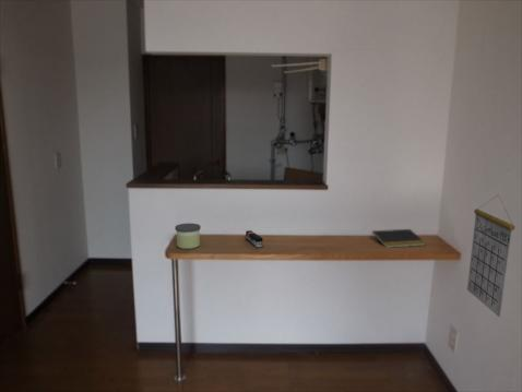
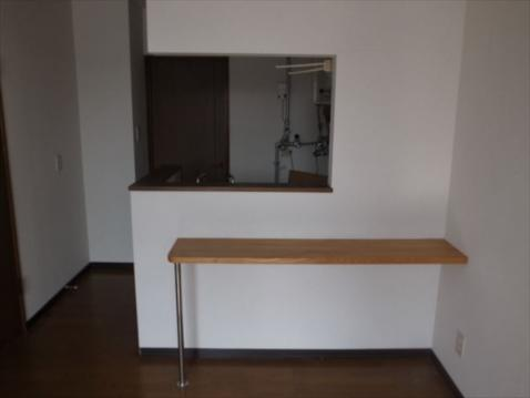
- candle [174,223,202,250]
- calendar [466,193,517,318]
- stapler [245,229,264,249]
- notepad [370,228,427,248]
